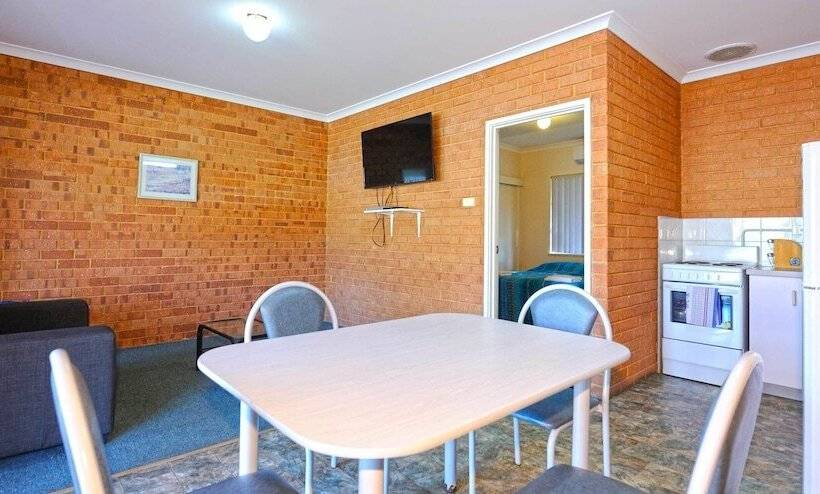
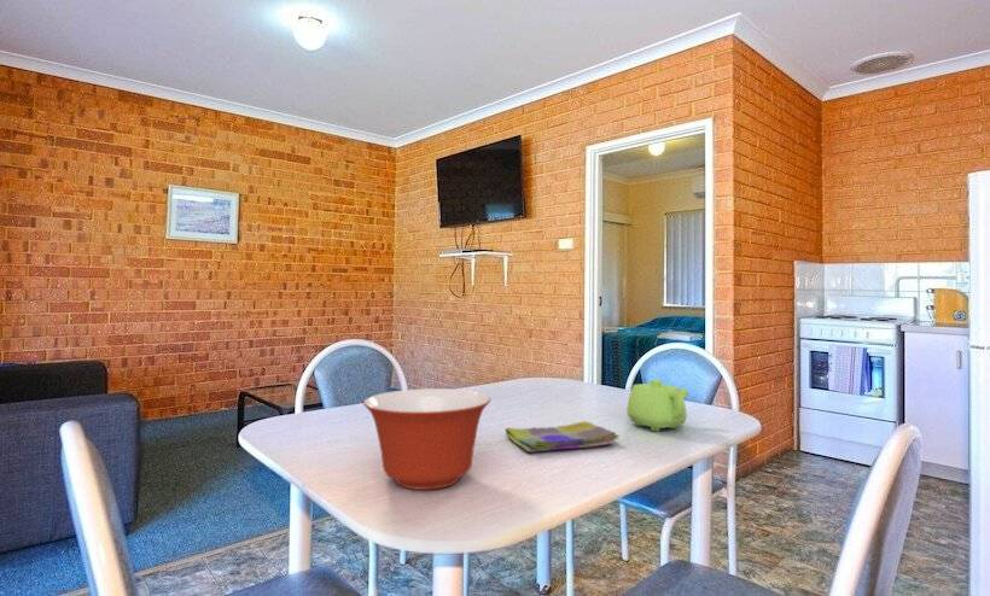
+ mixing bowl [362,387,491,491]
+ dish towel [505,420,621,454]
+ teapot [627,378,691,432]
